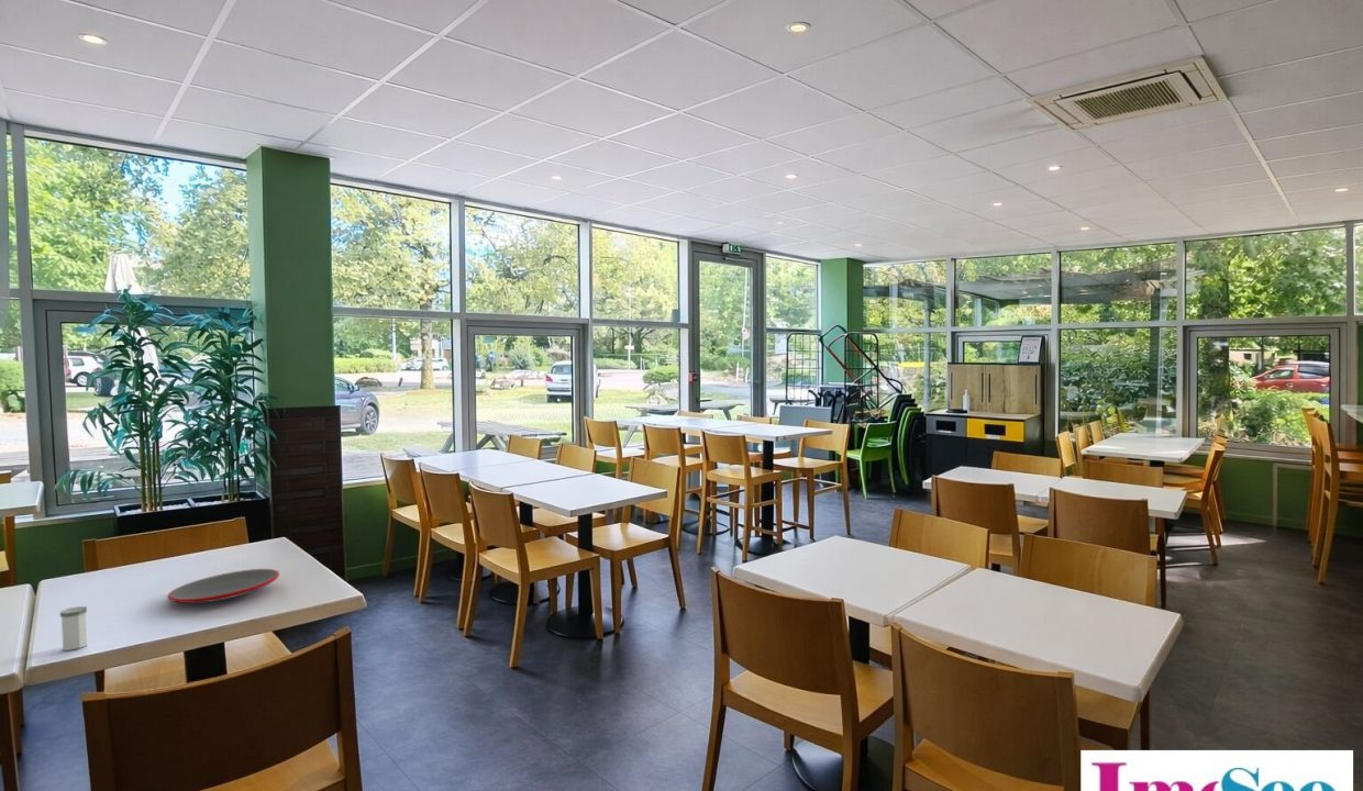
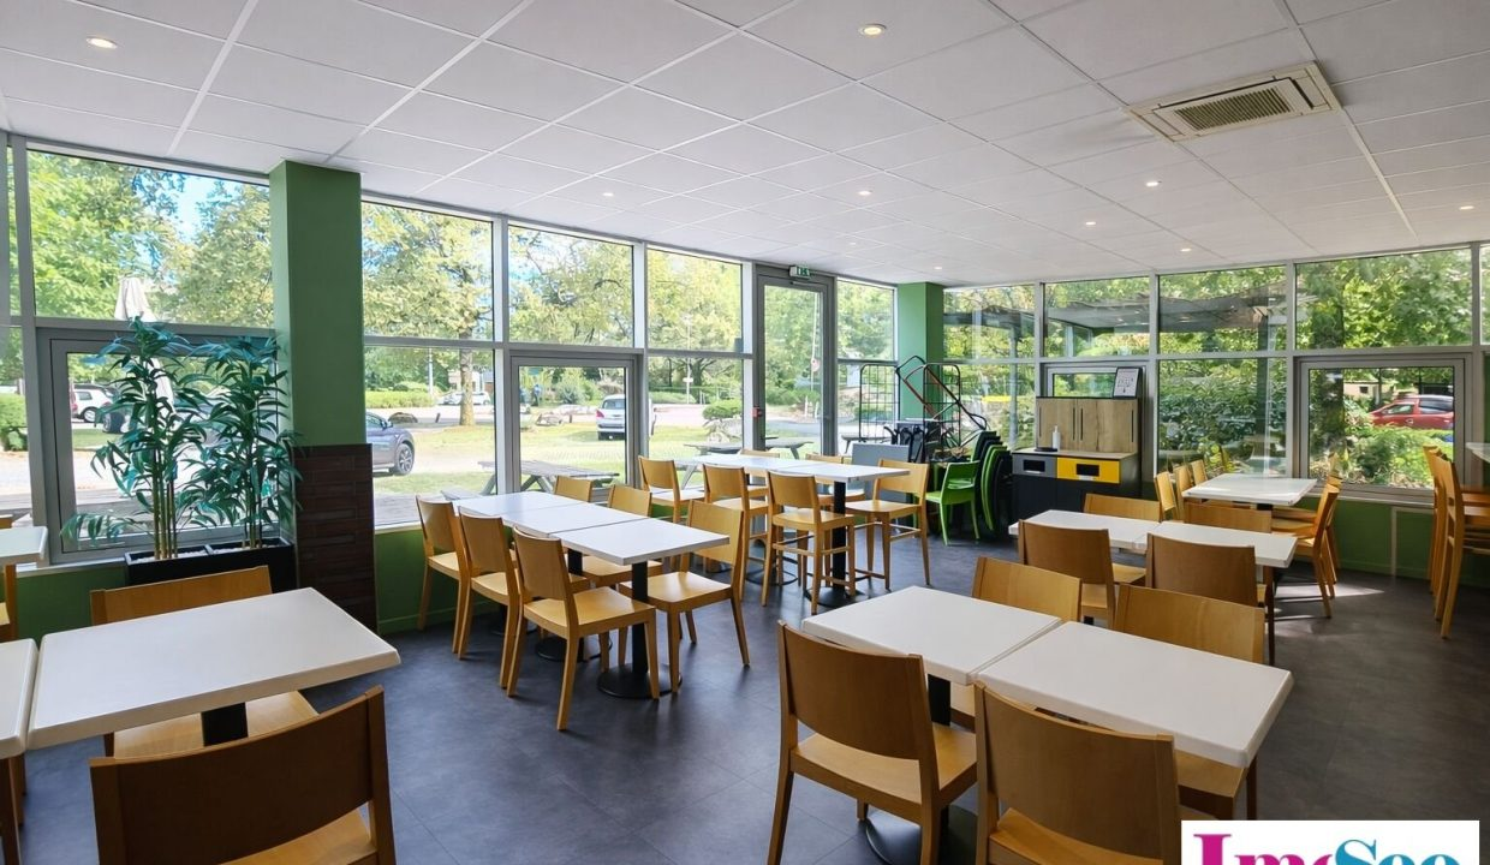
- plate [166,568,280,604]
- salt shaker [59,605,88,651]
